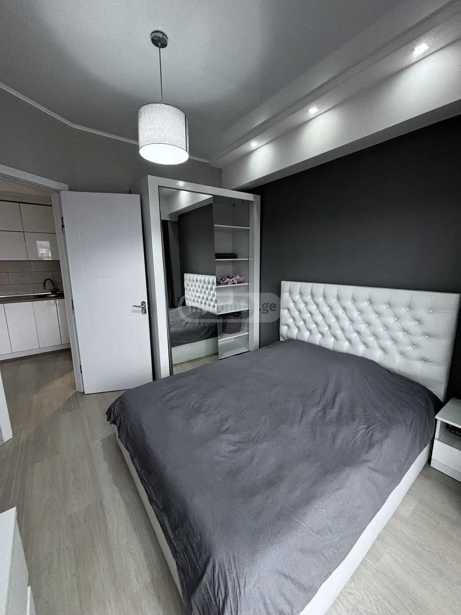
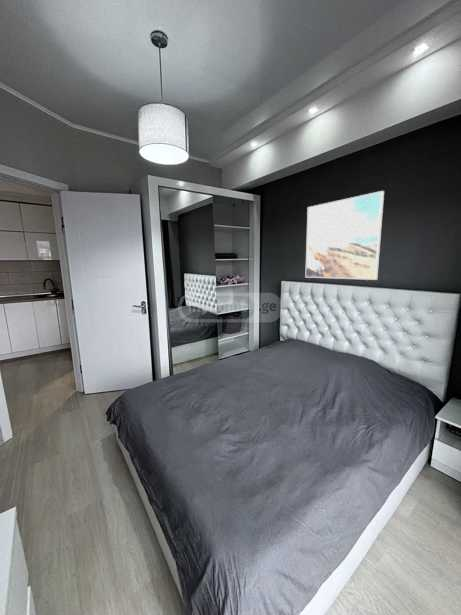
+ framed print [304,190,385,281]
